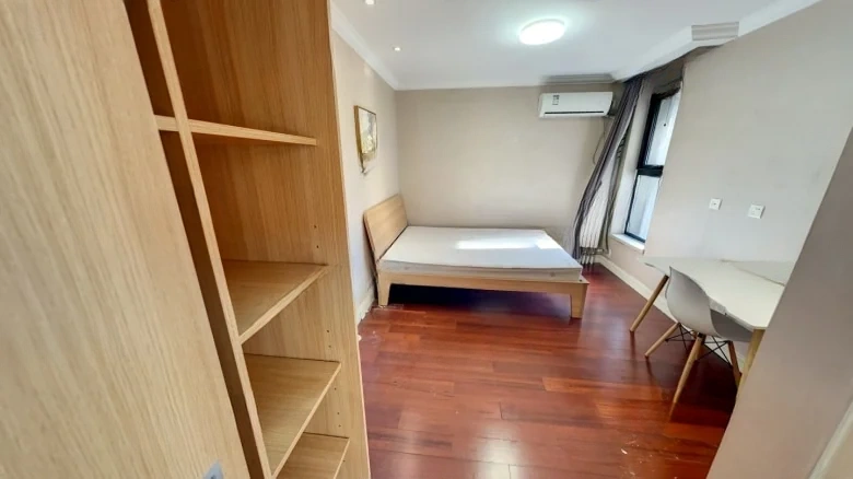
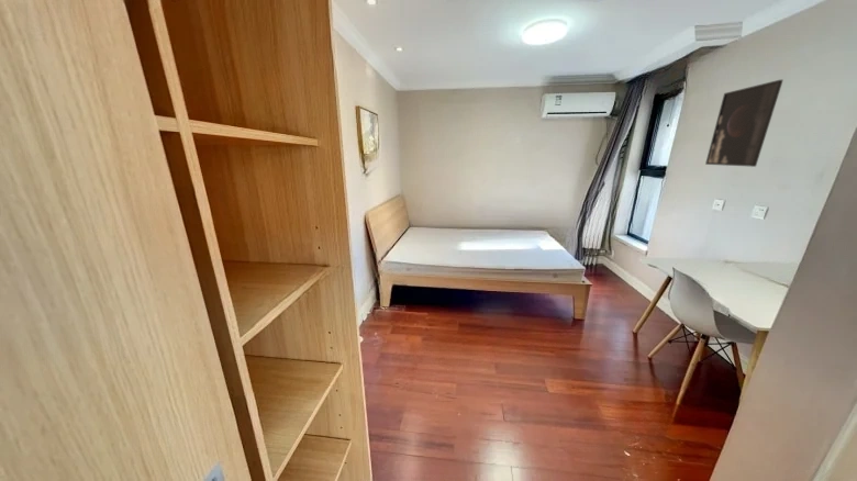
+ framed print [704,79,784,168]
